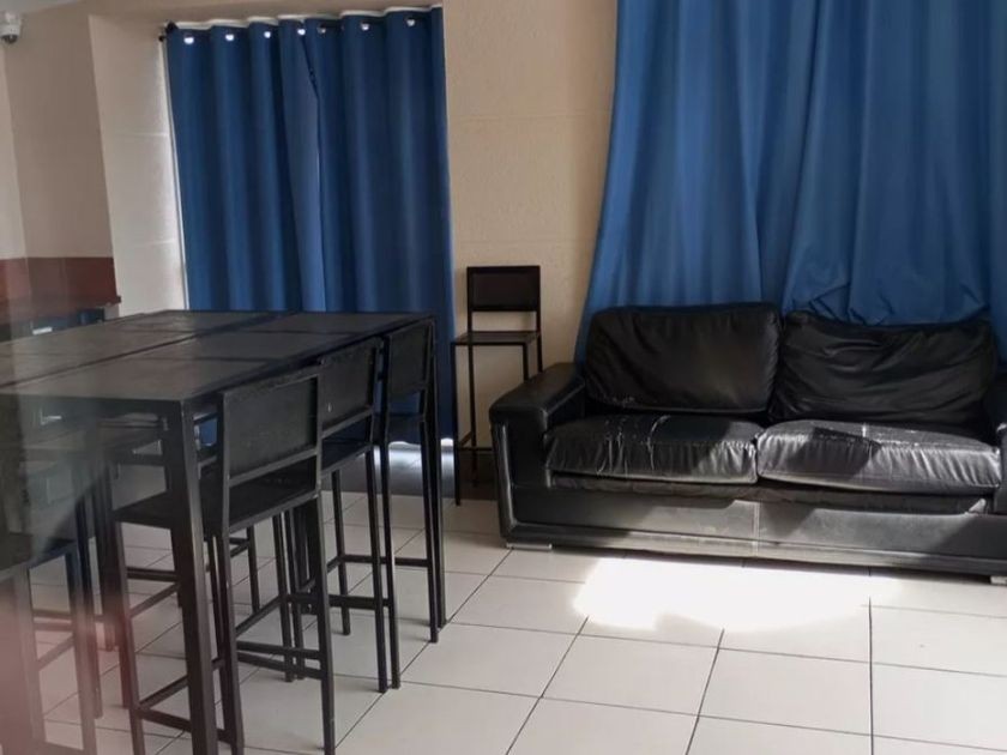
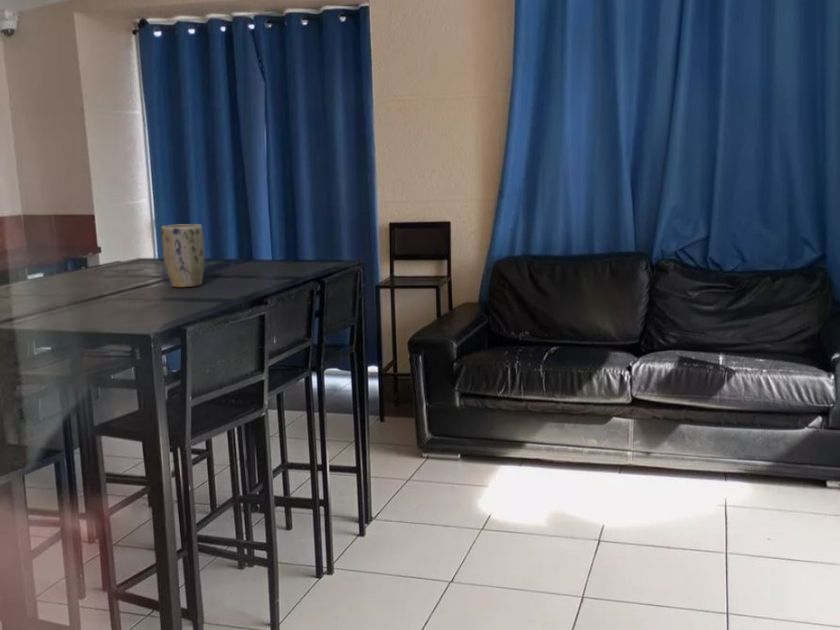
+ plant pot [160,223,206,288]
